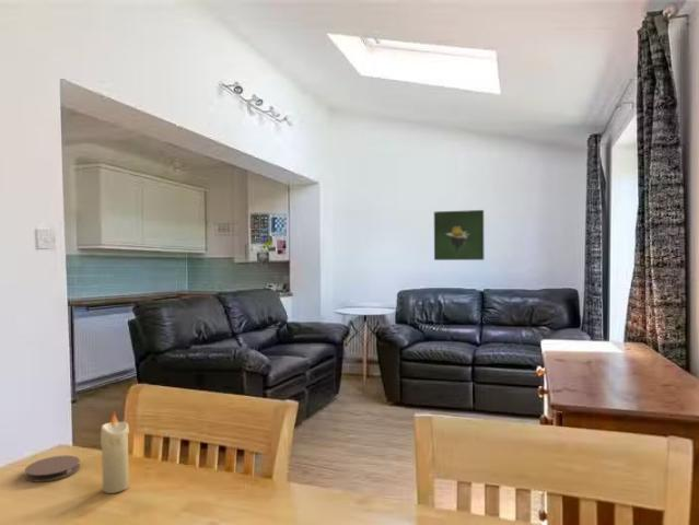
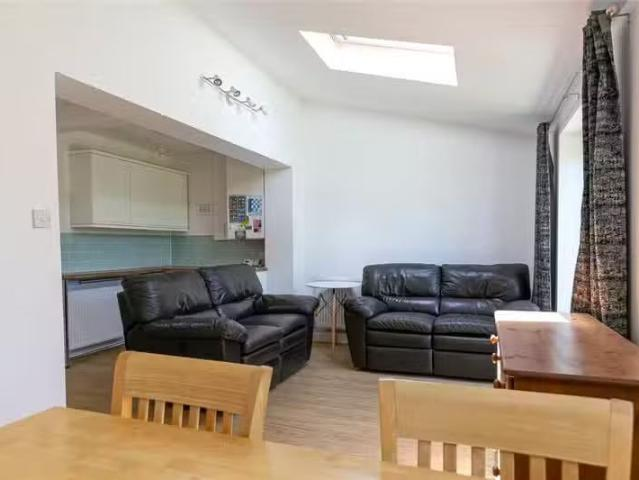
- candle [100,410,130,494]
- coaster [24,454,81,483]
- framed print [433,209,485,261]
